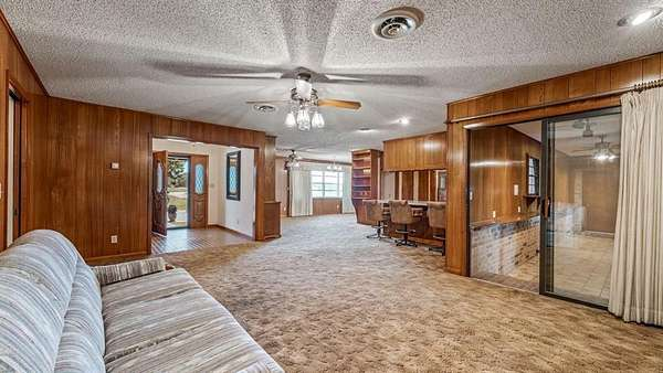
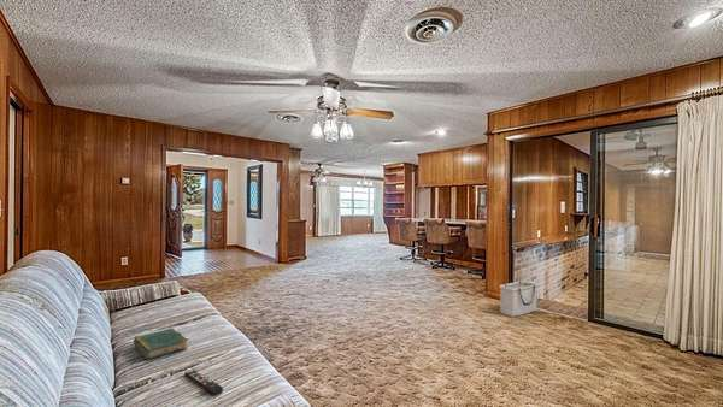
+ book [133,326,189,361]
+ remote control [183,368,224,397]
+ storage bin [498,279,540,318]
